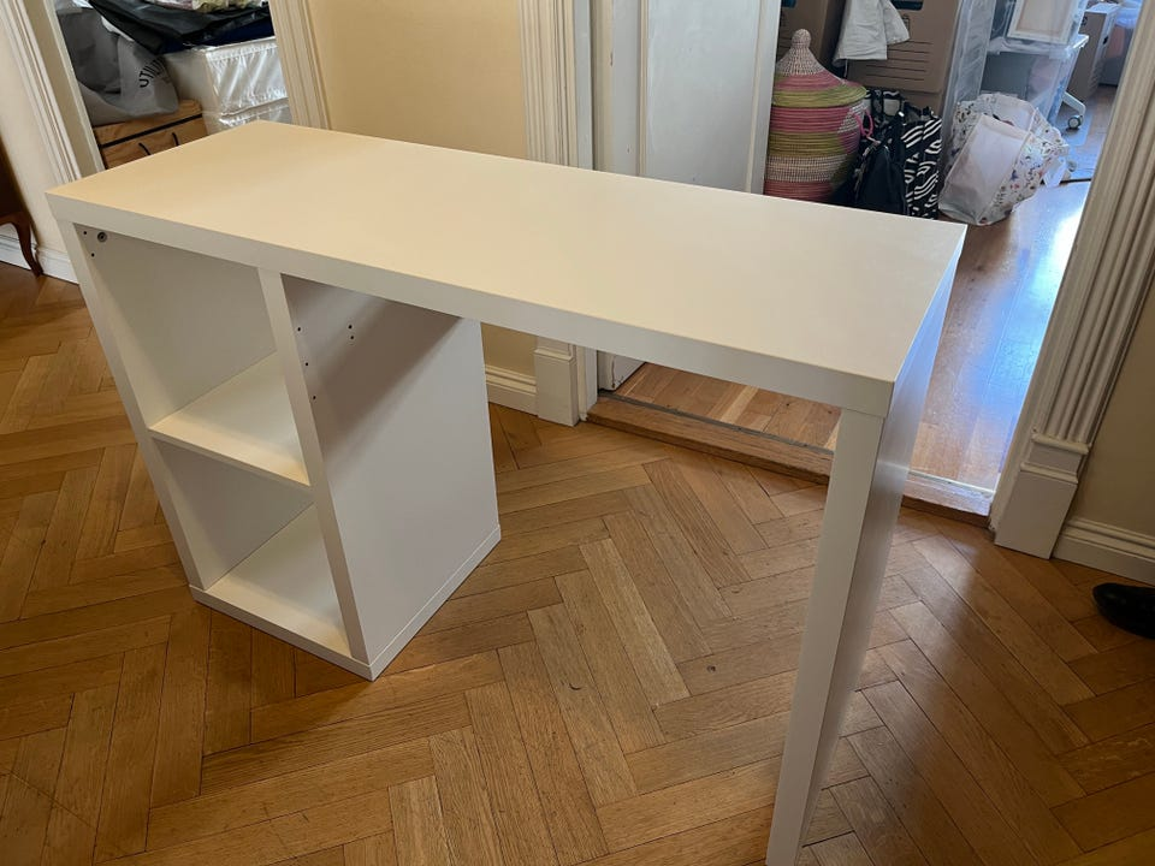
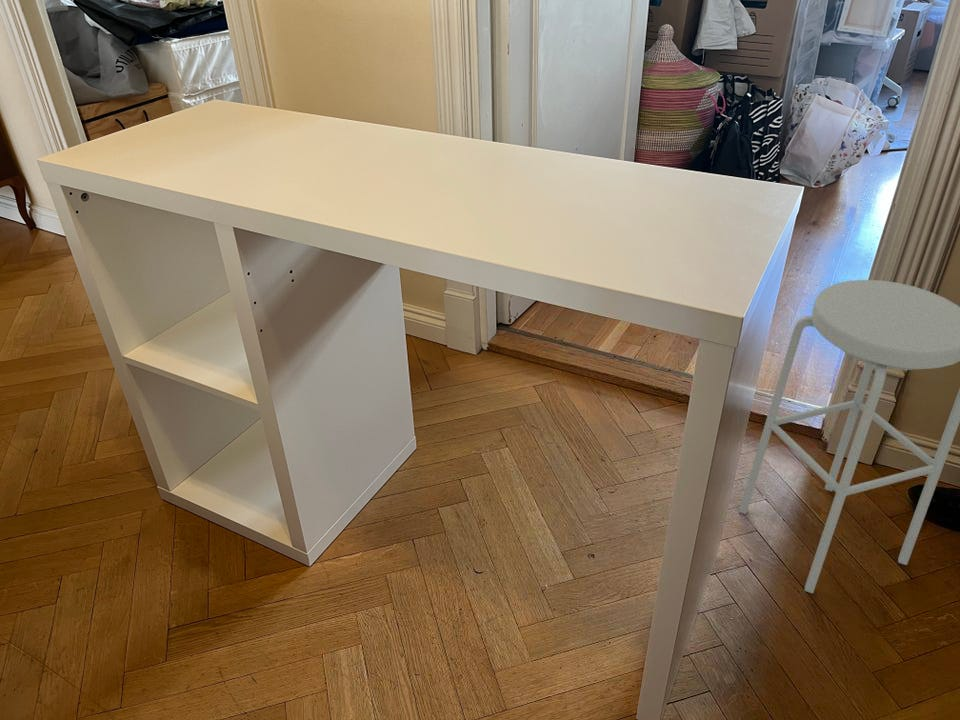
+ stool [738,279,960,594]
